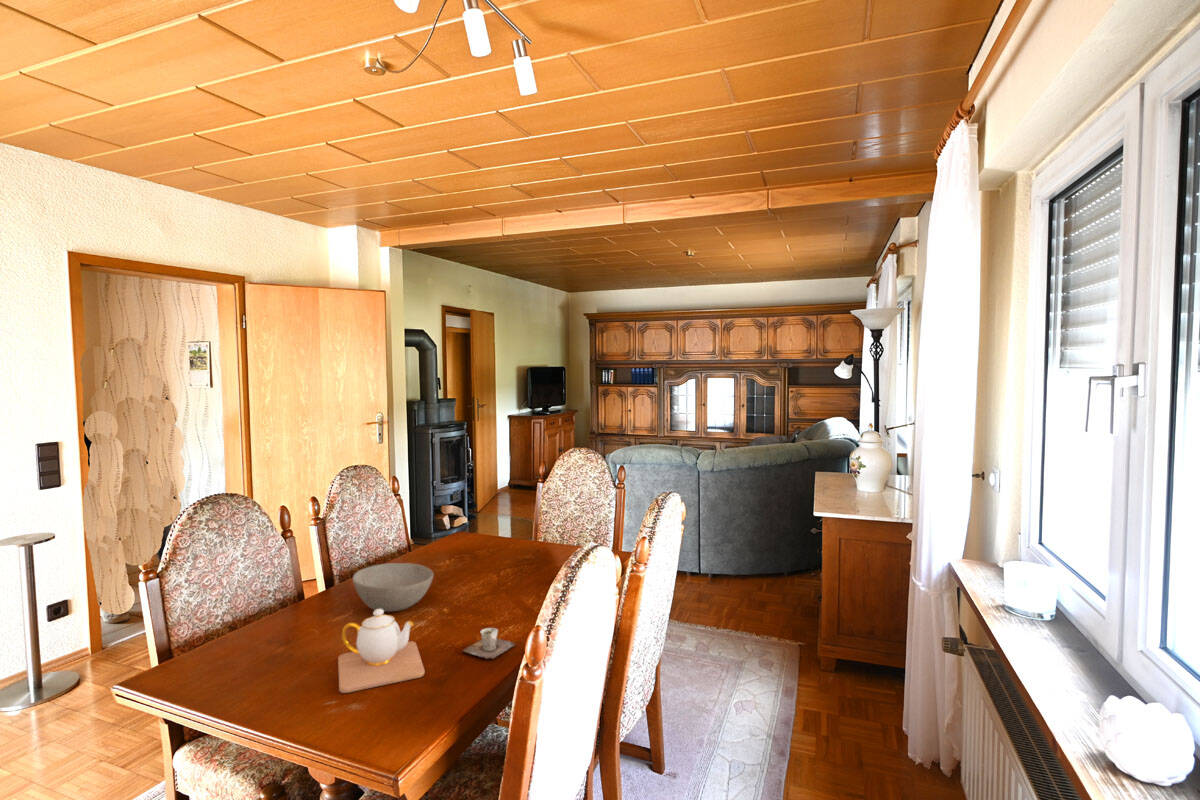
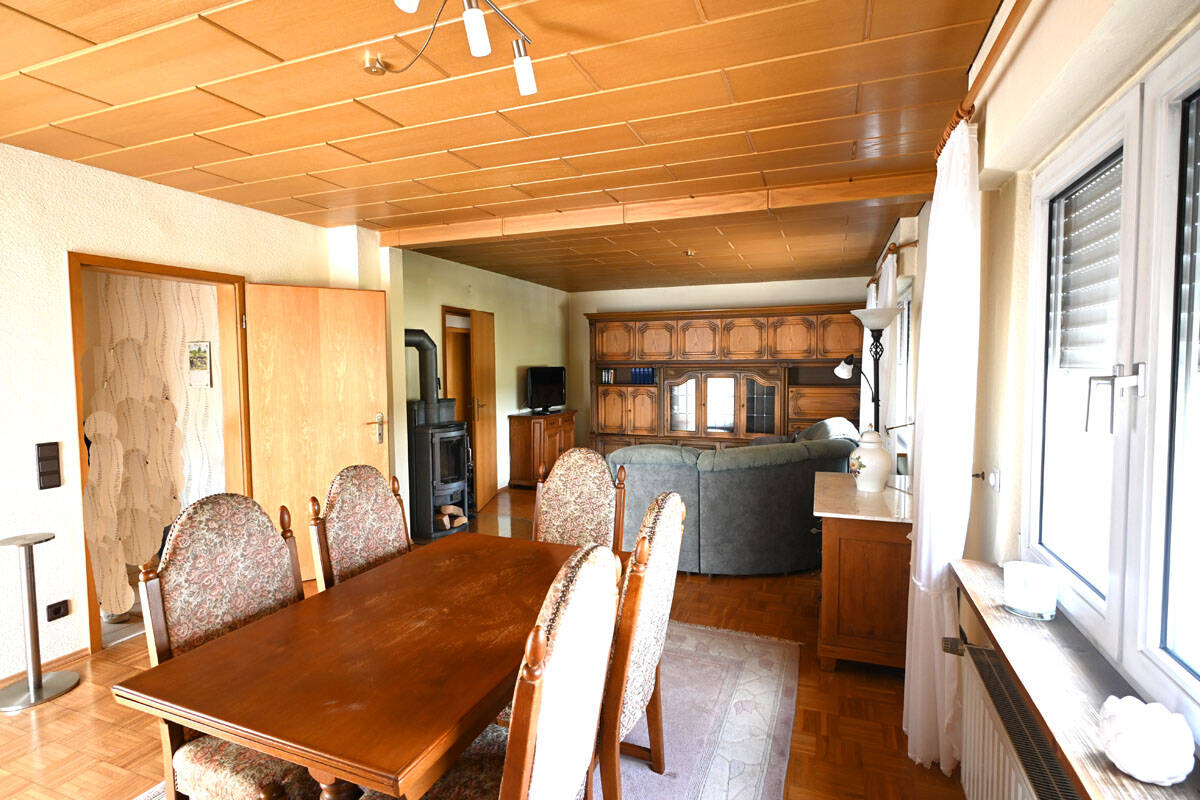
- teapot [337,609,426,694]
- bowl [352,562,435,613]
- cup [462,627,517,660]
